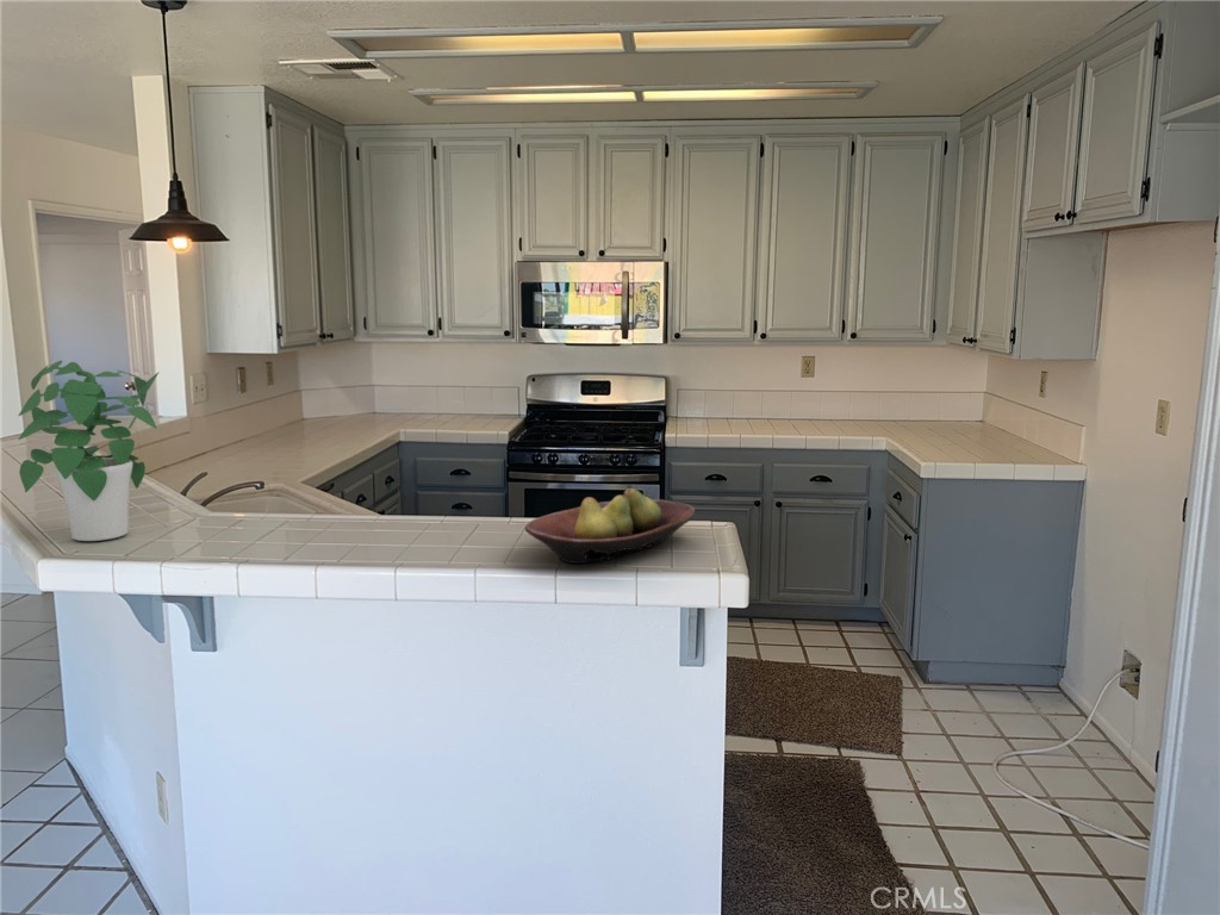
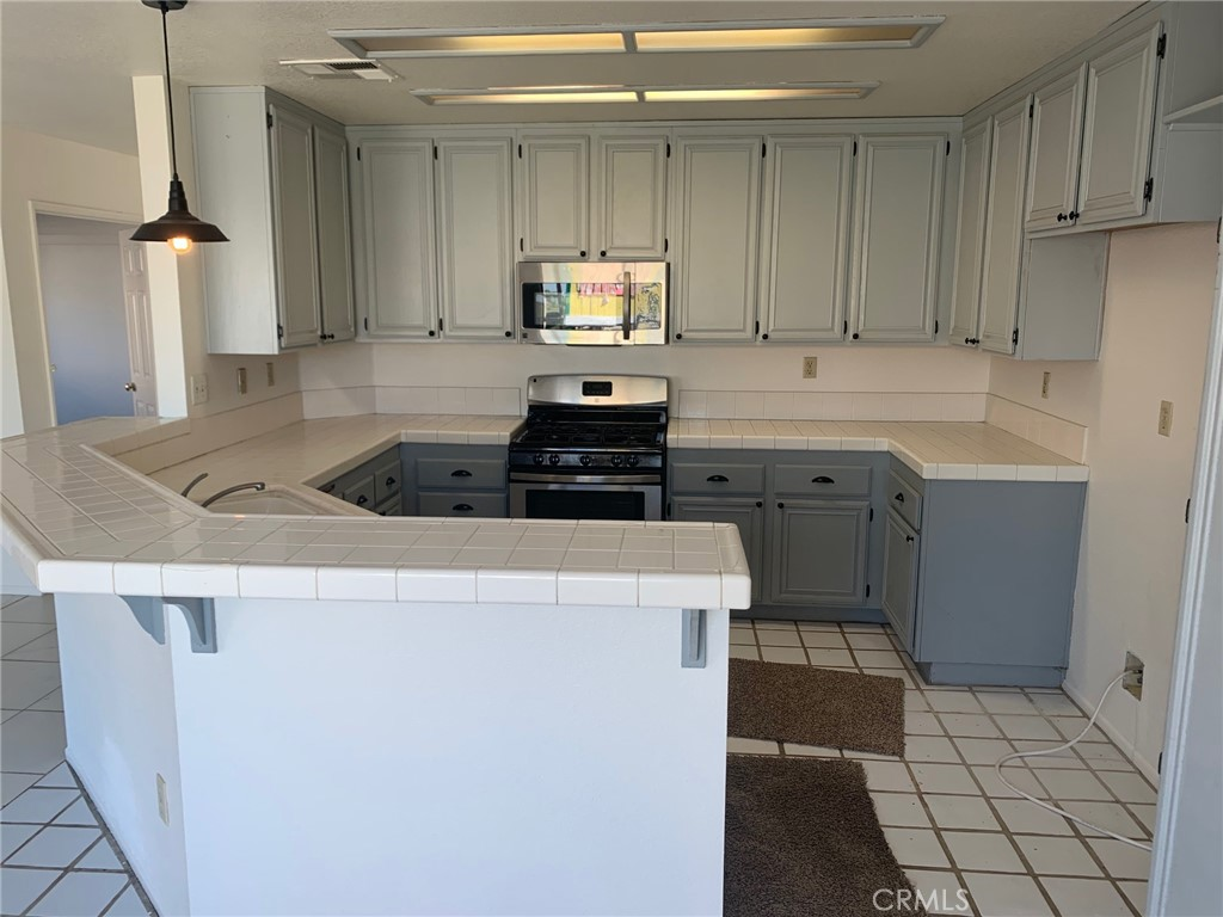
- potted plant [17,360,161,542]
- fruit bowl [523,487,696,565]
